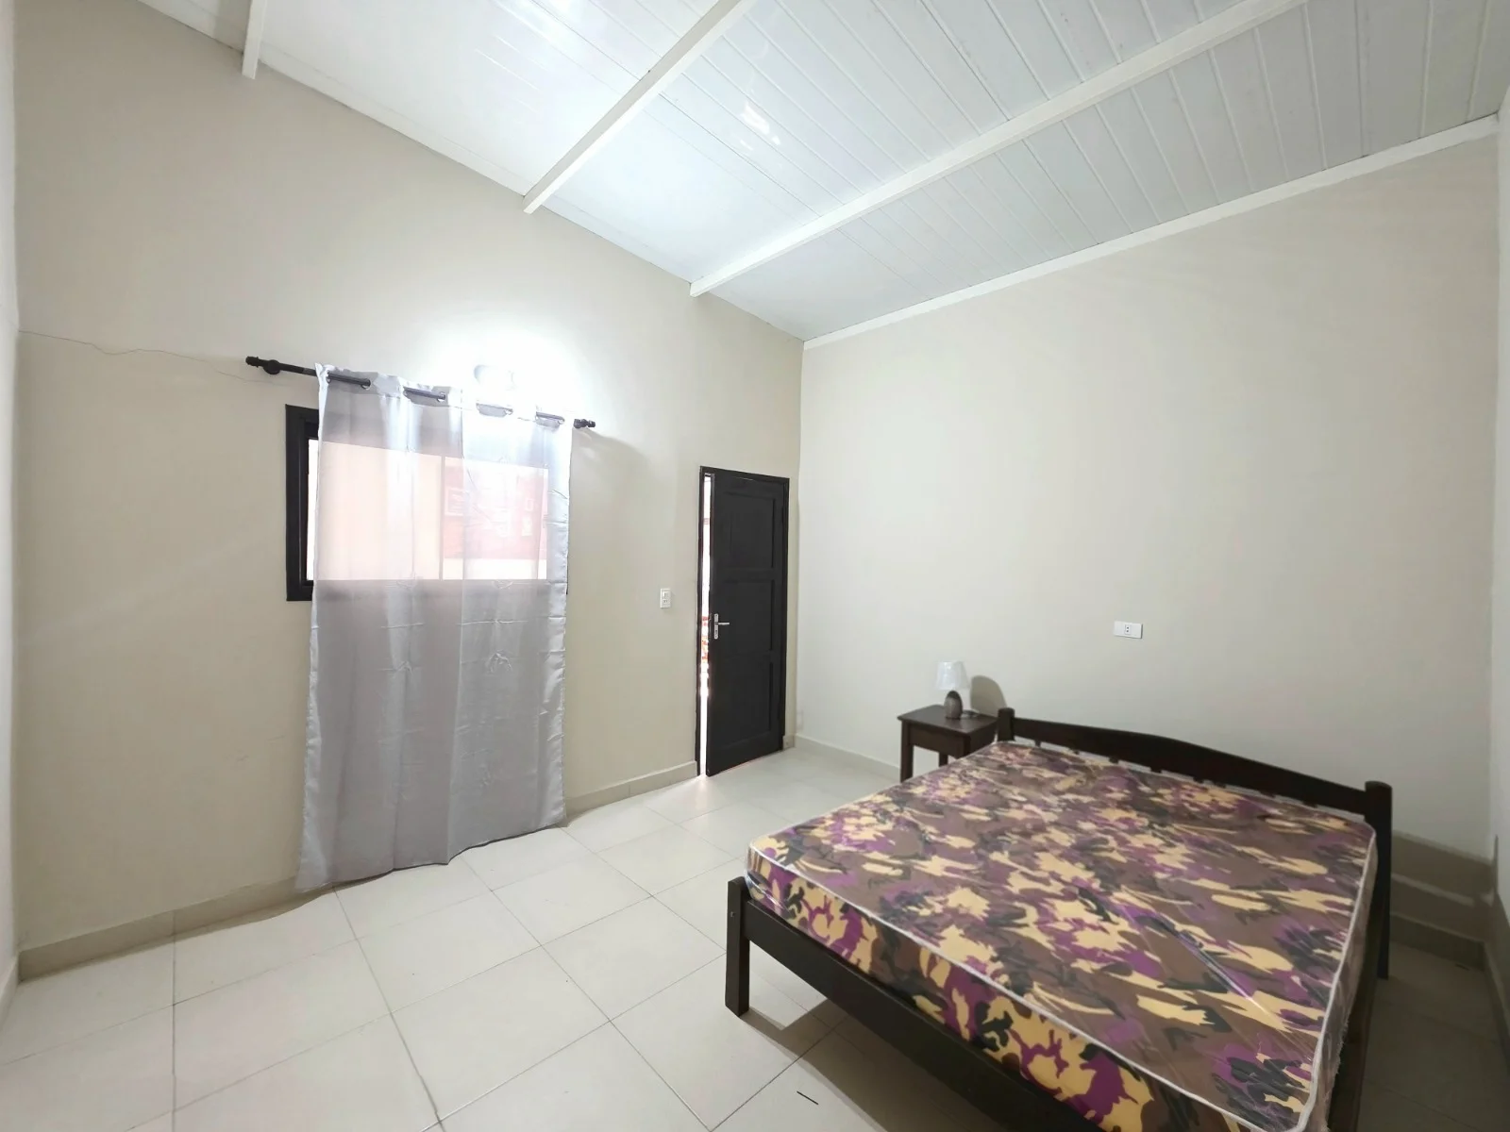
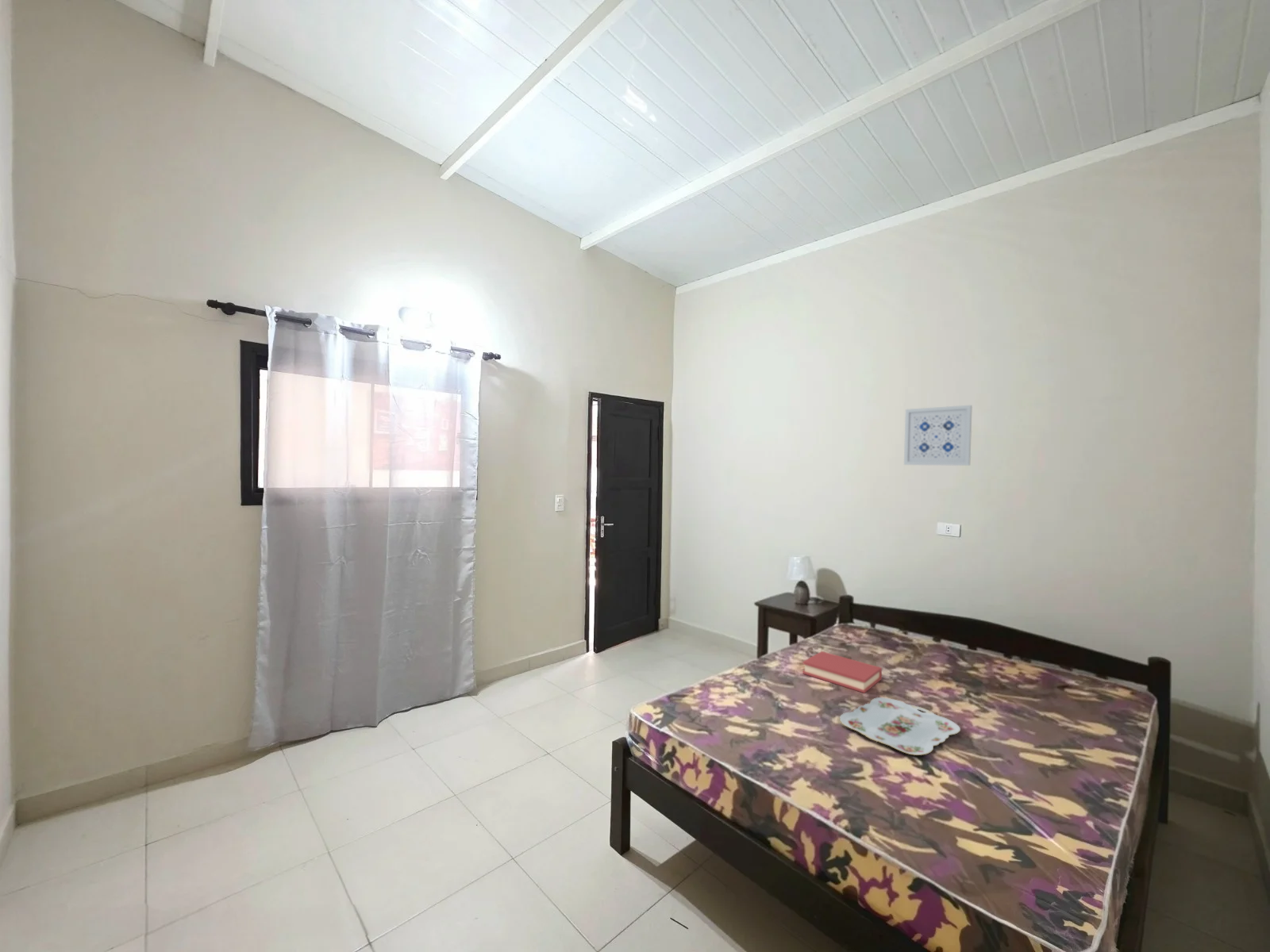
+ wall art [903,405,973,466]
+ serving tray [839,697,961,756]
+ hardback book [802,651,883,694]
